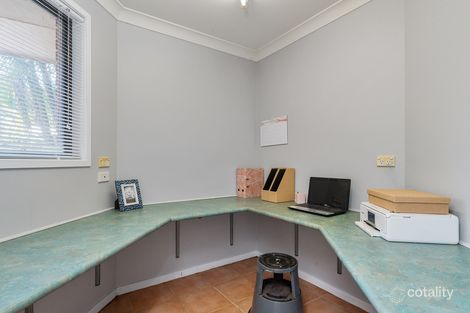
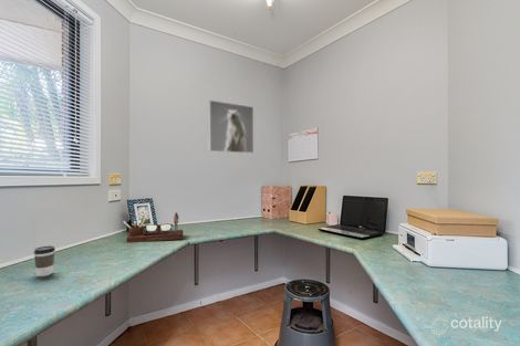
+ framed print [208,99,254,155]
+ desk organizer [122,211,184,243]
+ coffee cup [33,244,56,277]
